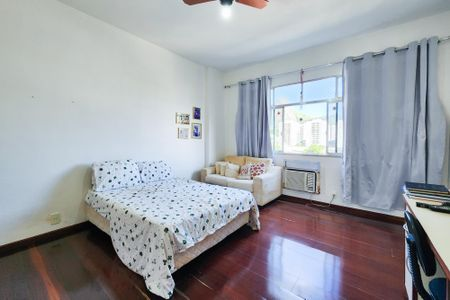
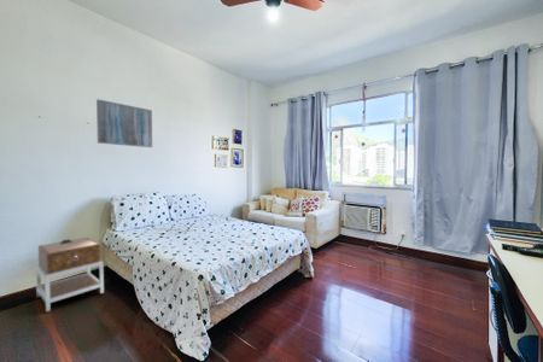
+ nightstand [35,237,105,313]
+ wall art [95,98,153,148]
